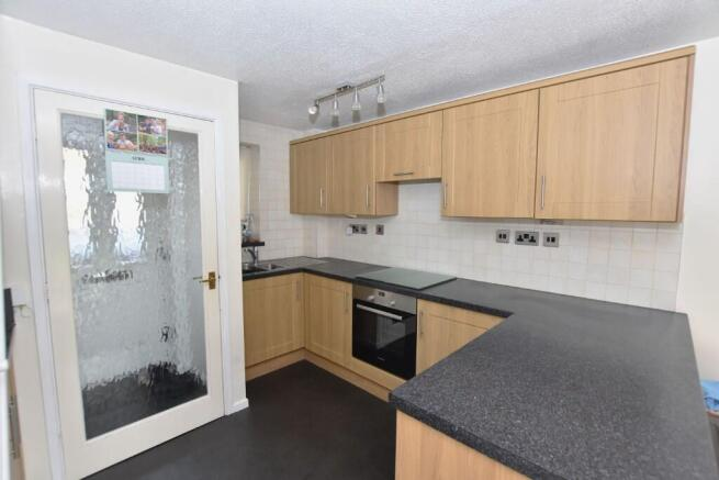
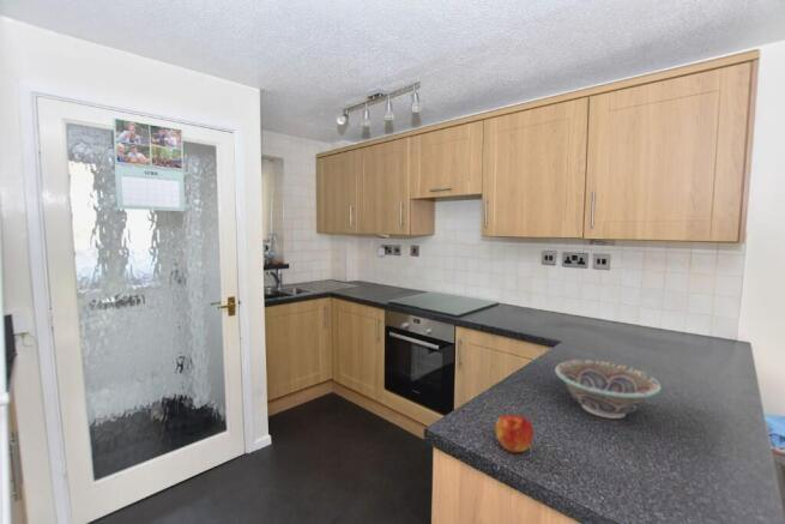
+ apple [495,414,535,453]
+ decorative bowl [554,359,663,420]
